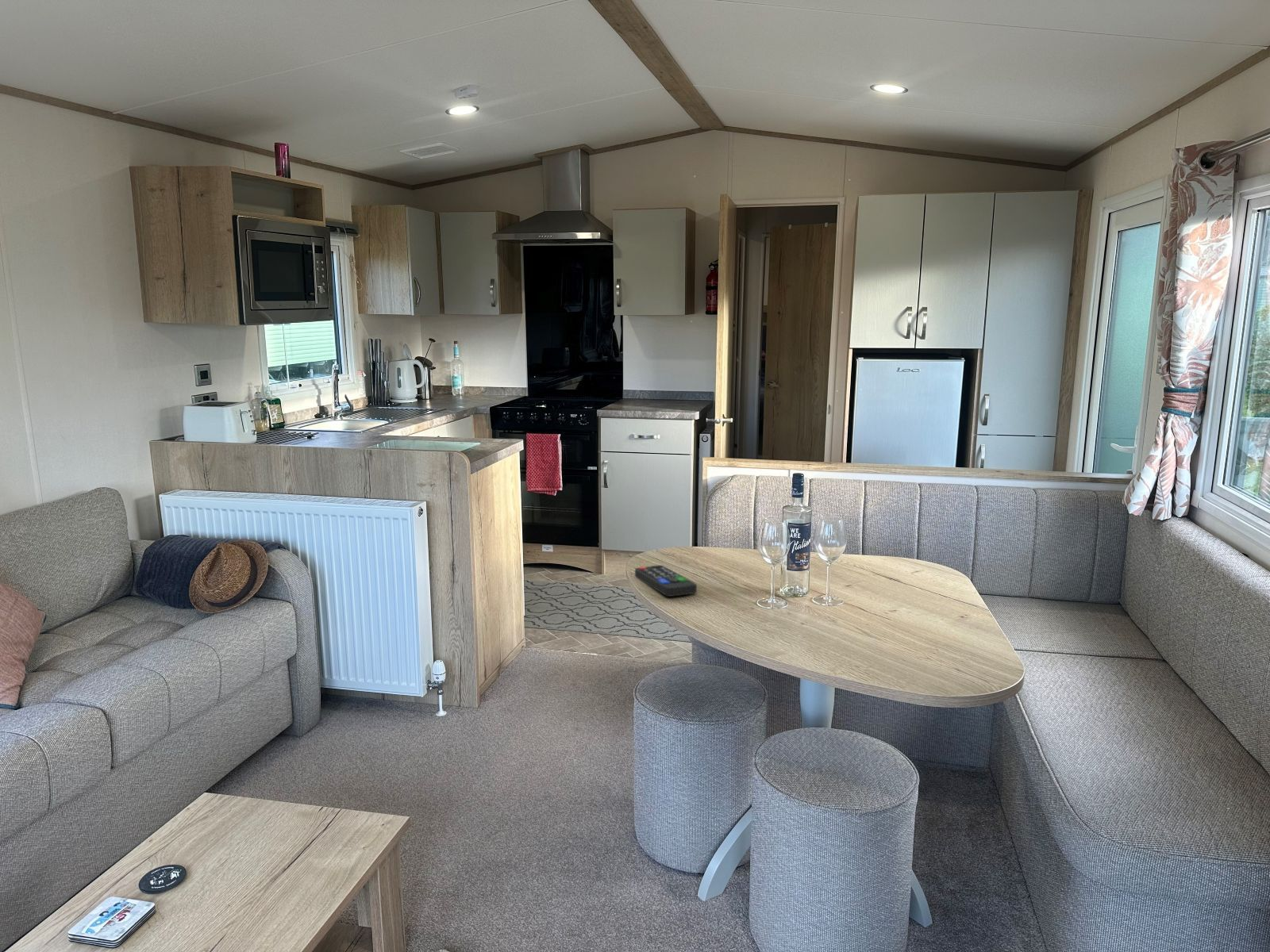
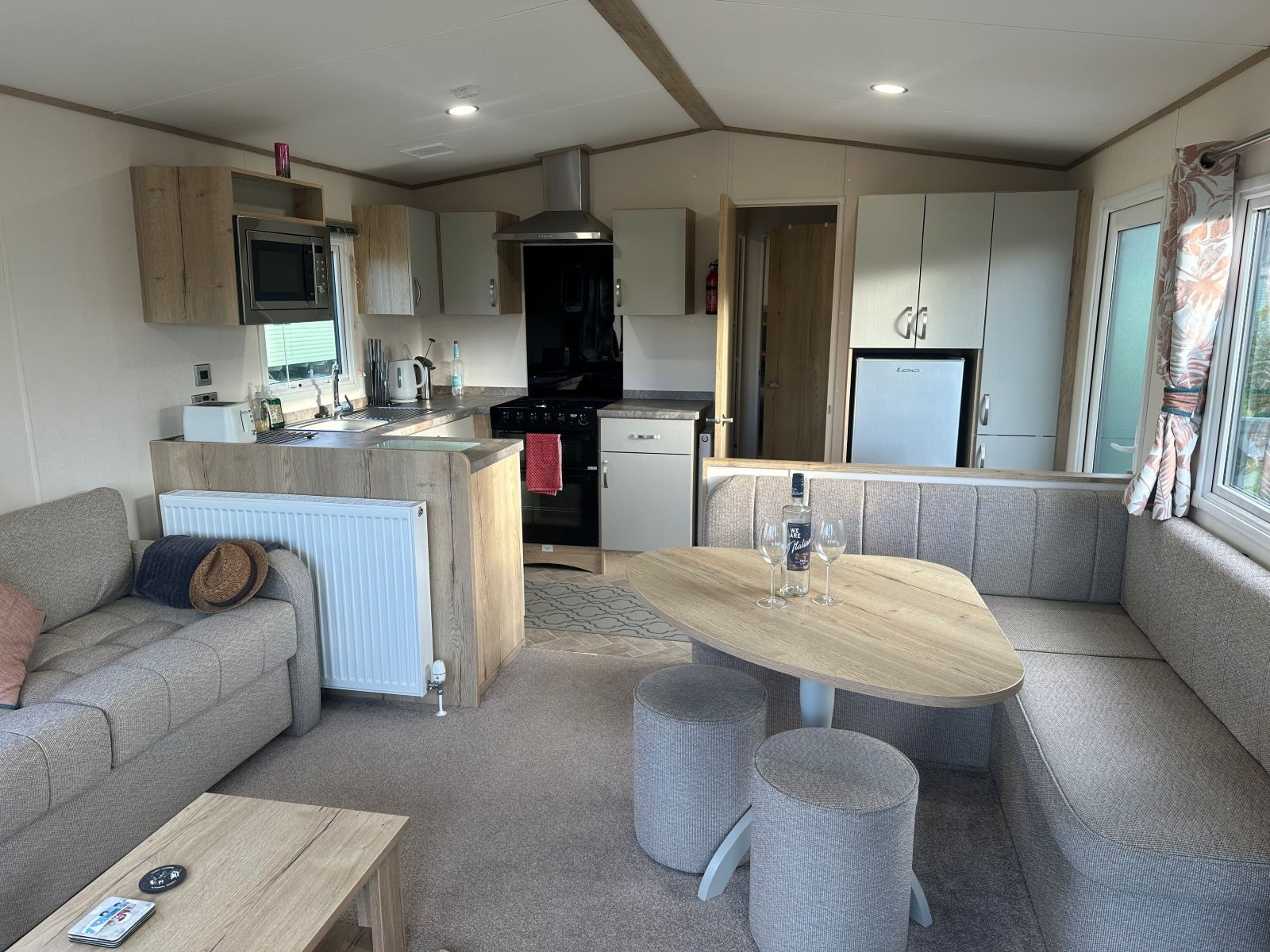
- remote control [634,564,698,597]
